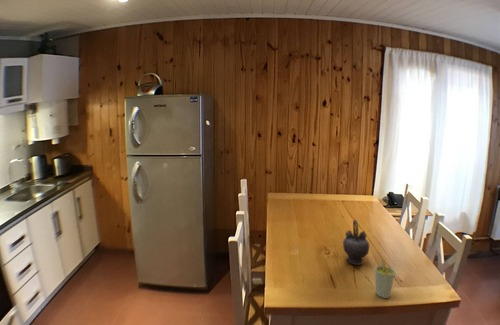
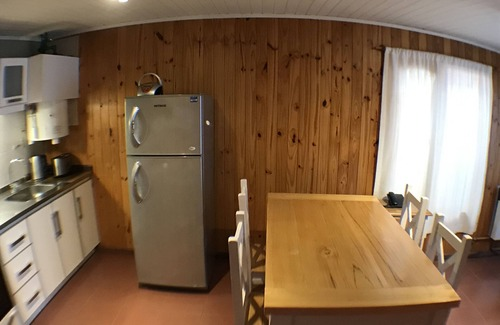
- cup [374,258,396,299]
- teapot [342,219,370,266]
